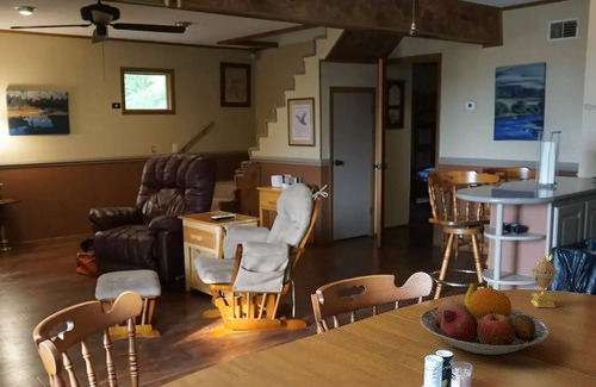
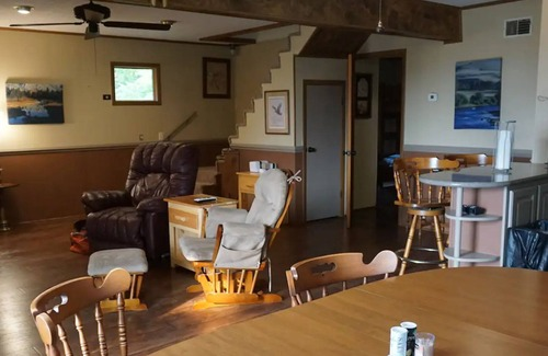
- fruit bowl [420,281,551,356]
- decorative egg [529,252,557,308]
